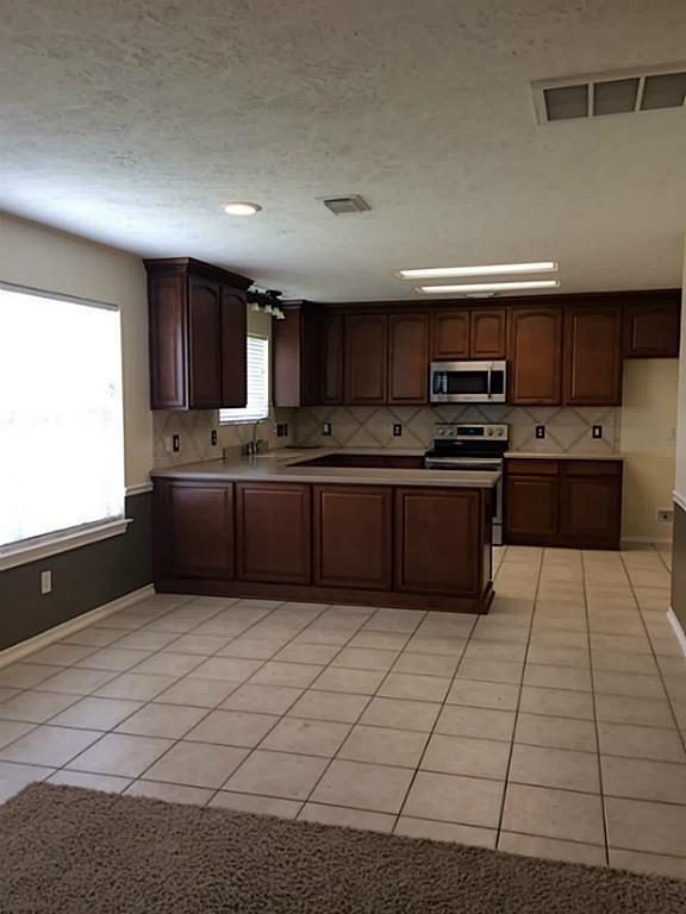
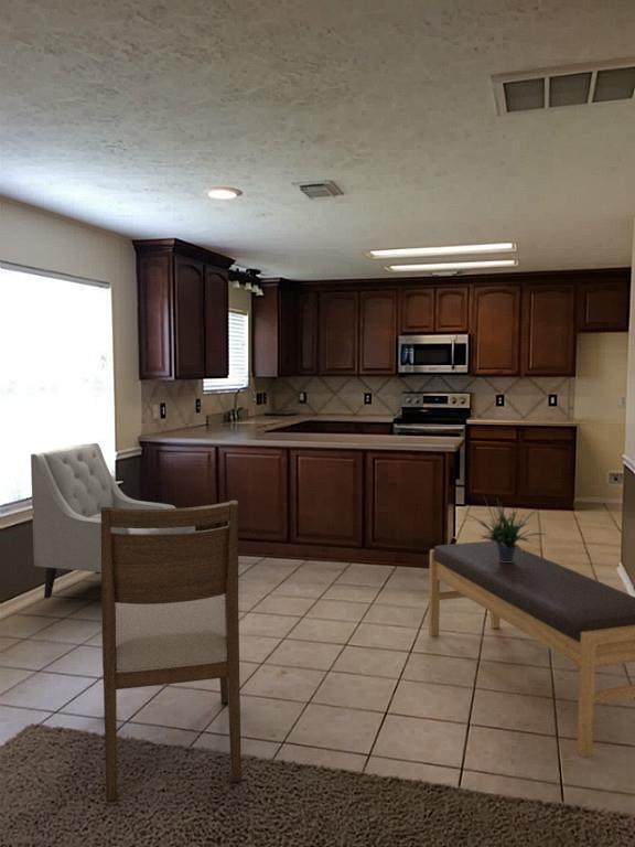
+ bench [428,540,635,759]
+ chair [100,500,243,803]
+ potted plant [465,492,549,562]
+ chair [30,442,196,599]
